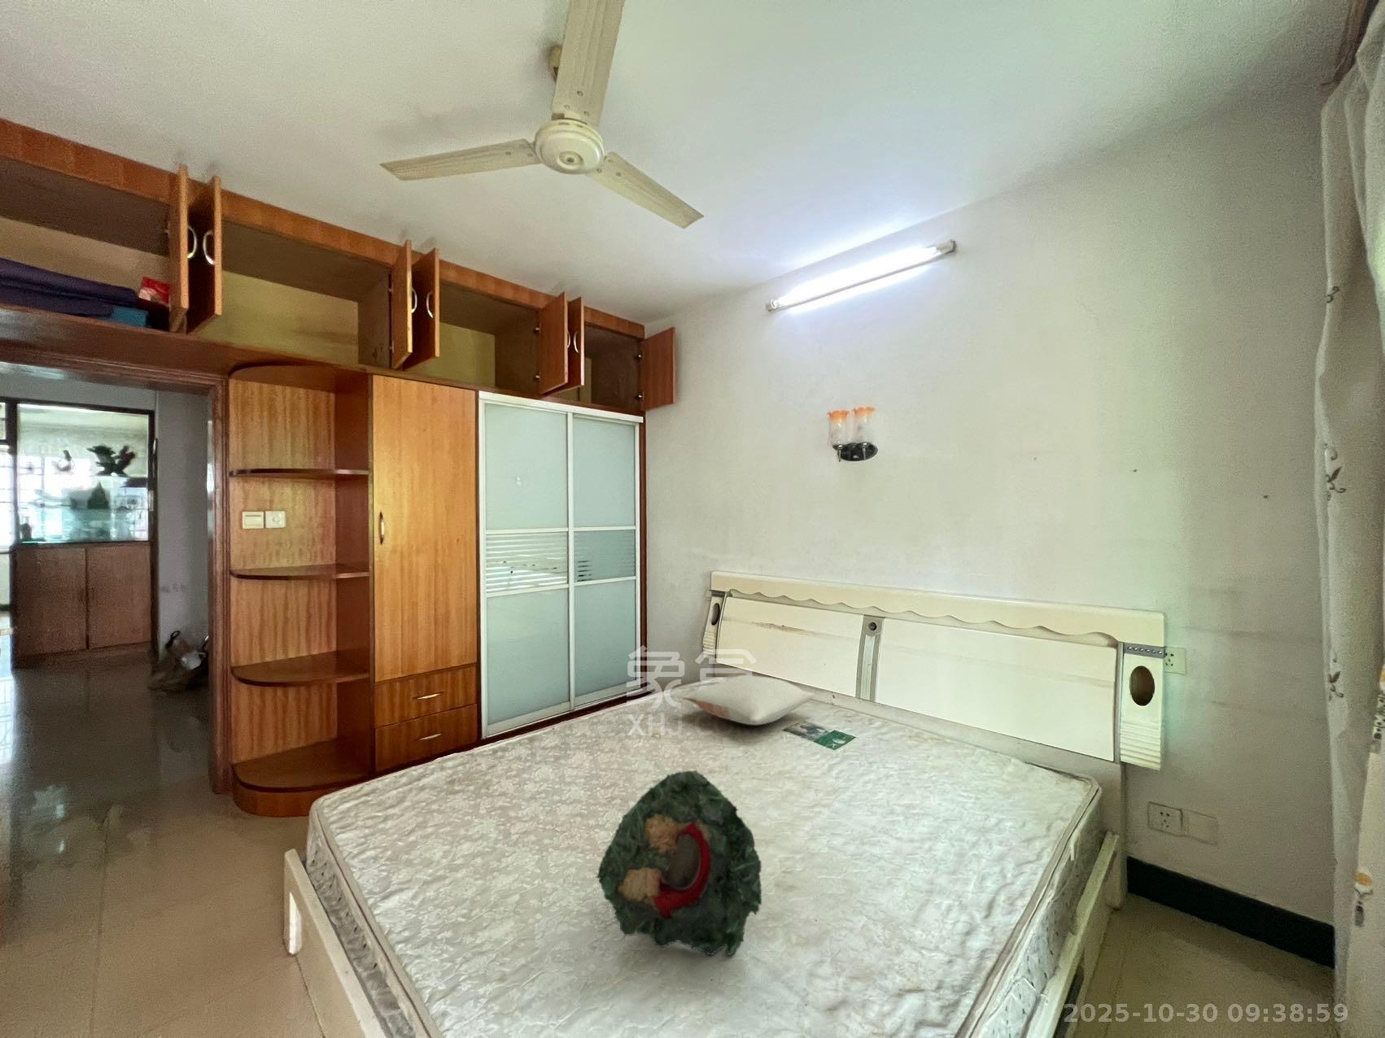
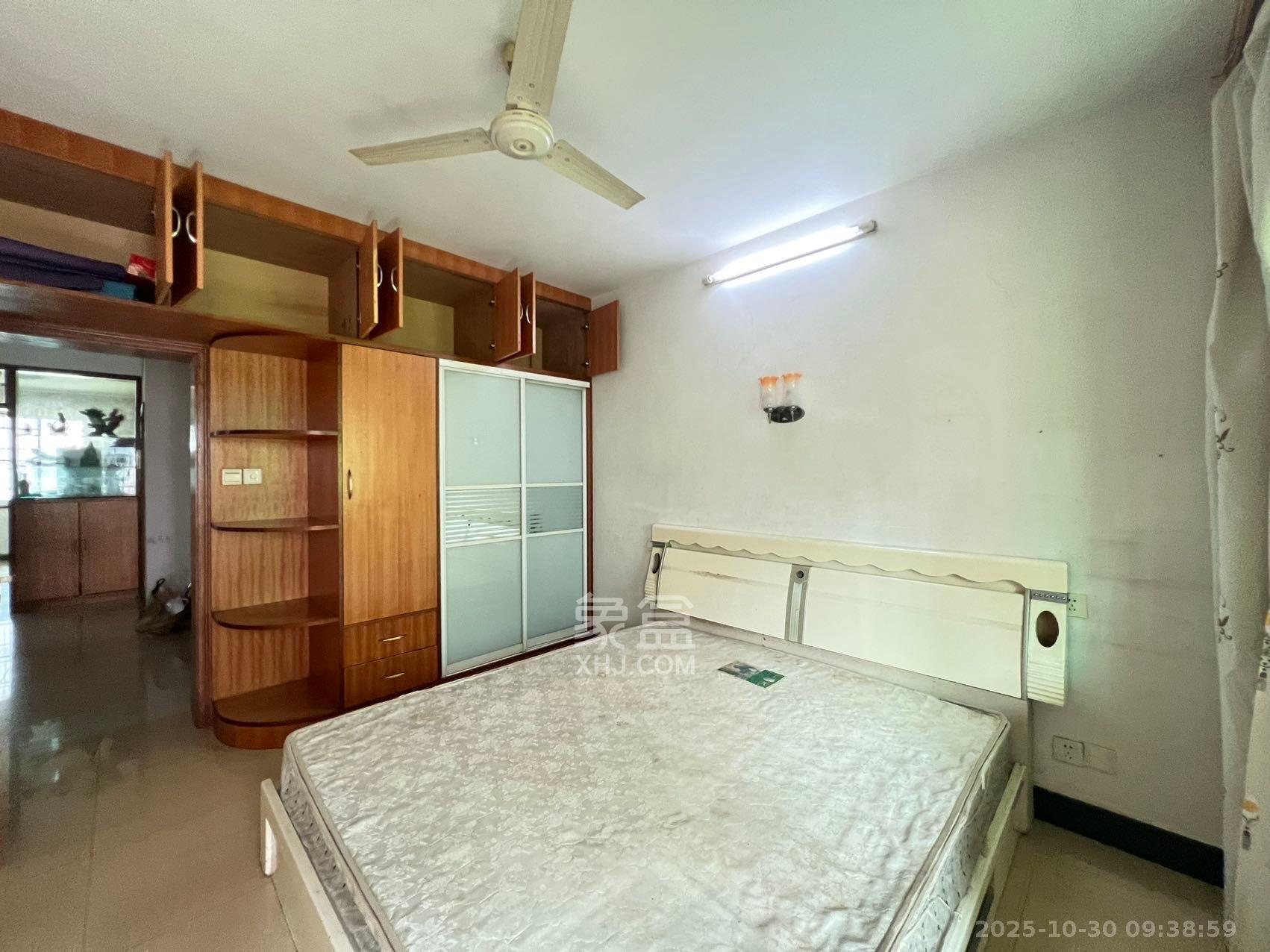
- teddy bear [594,769,762,956]
- pillow [682,675,816,726]
